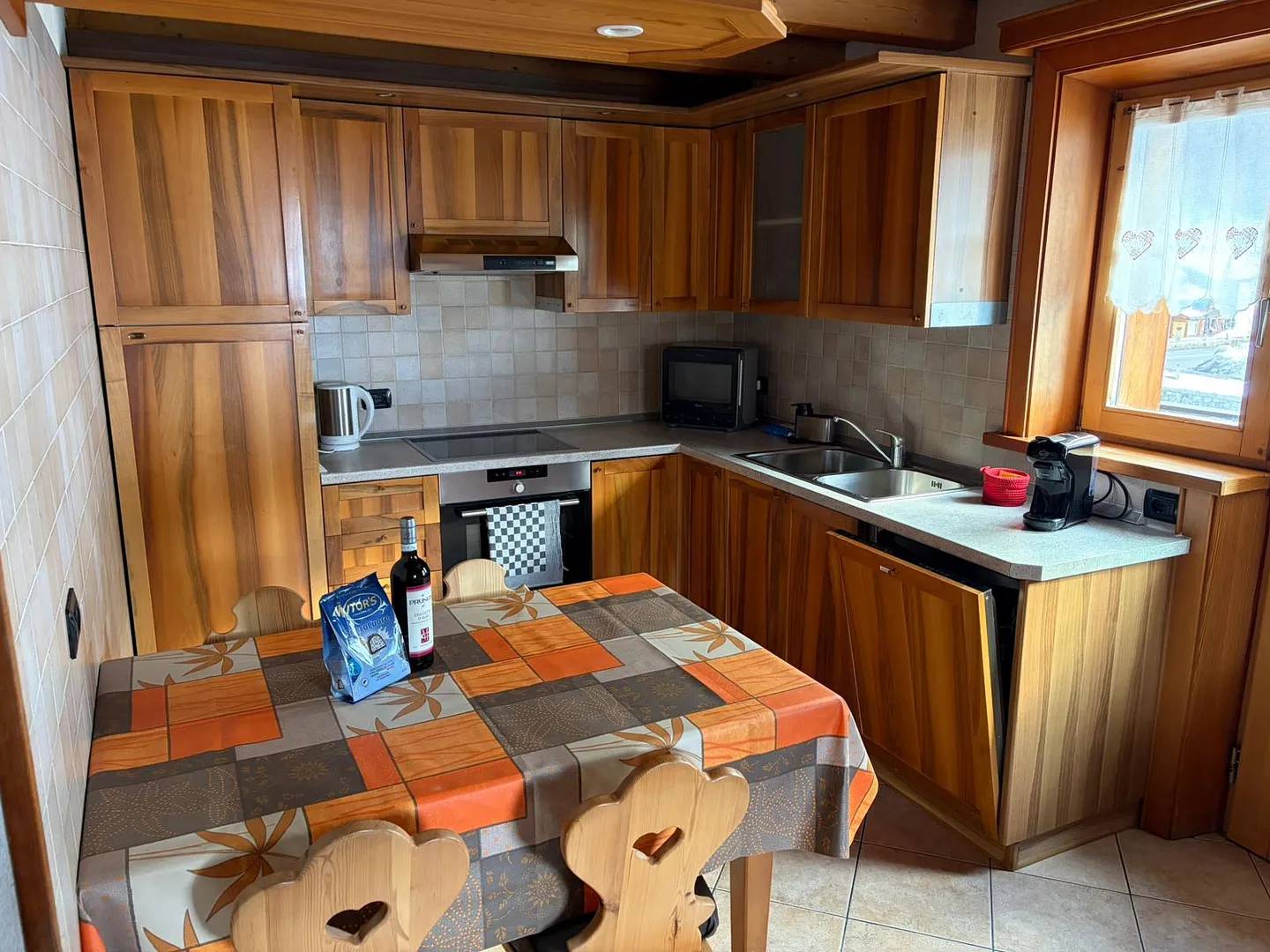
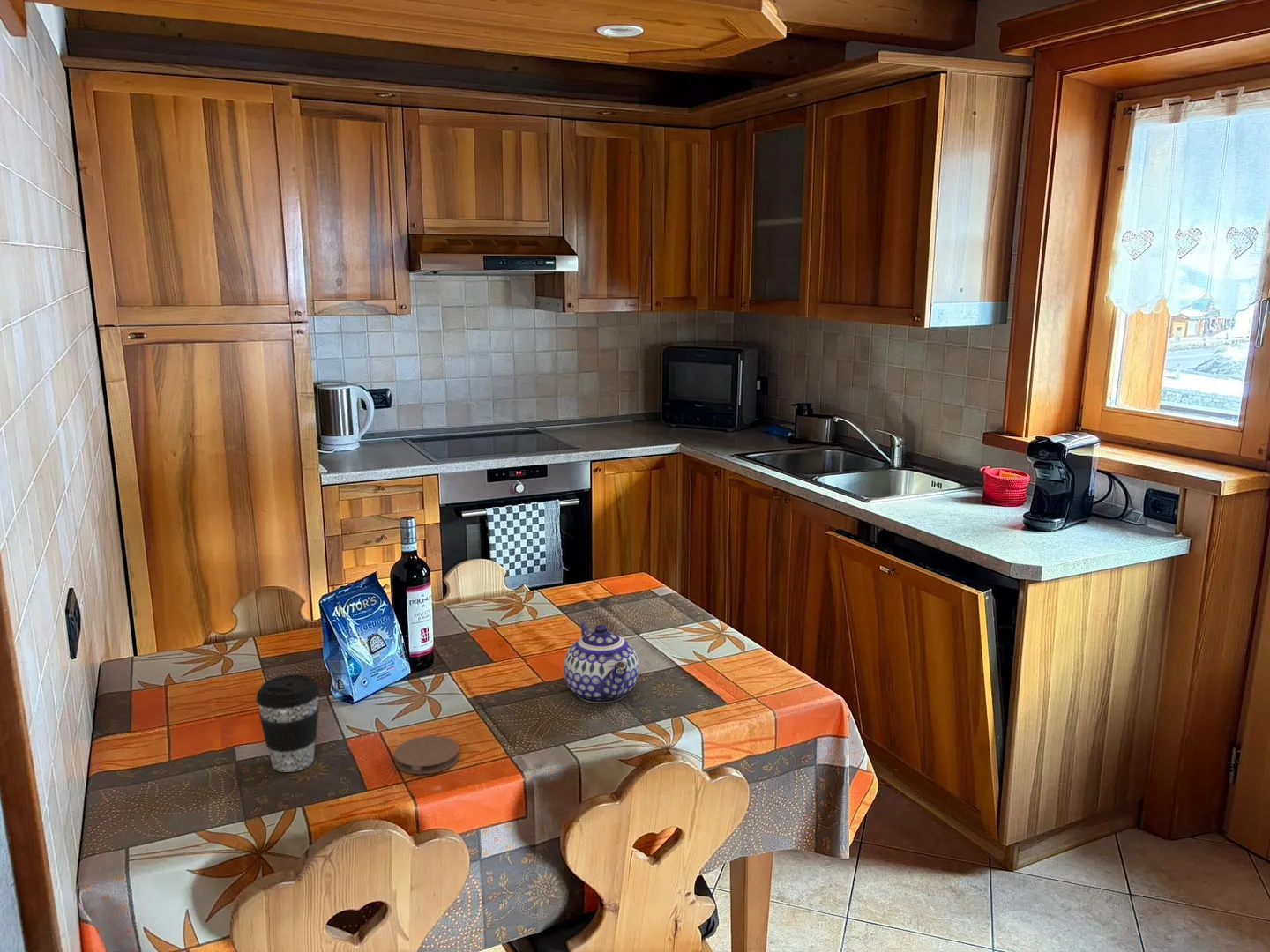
+ coaster [393,734,460,775]
+ teapot [564,620,639,703]
+ coffee cup [255,673,321,773]
